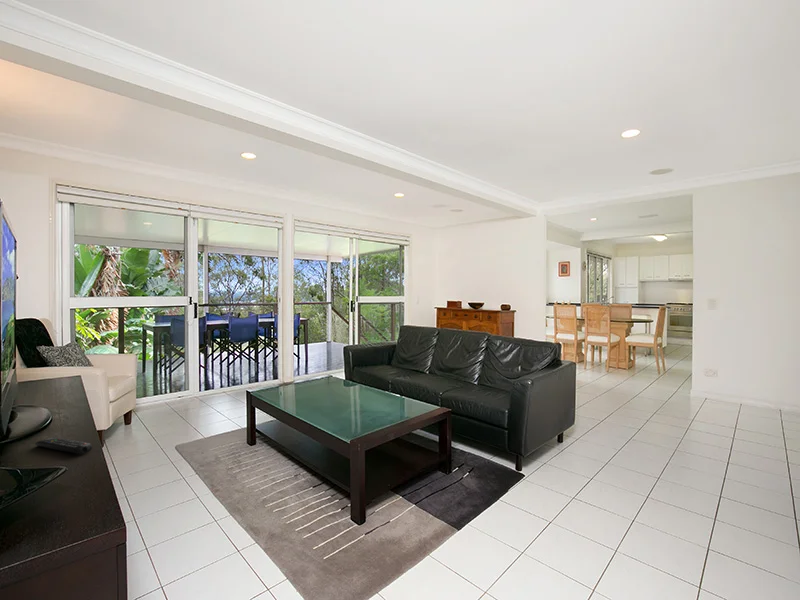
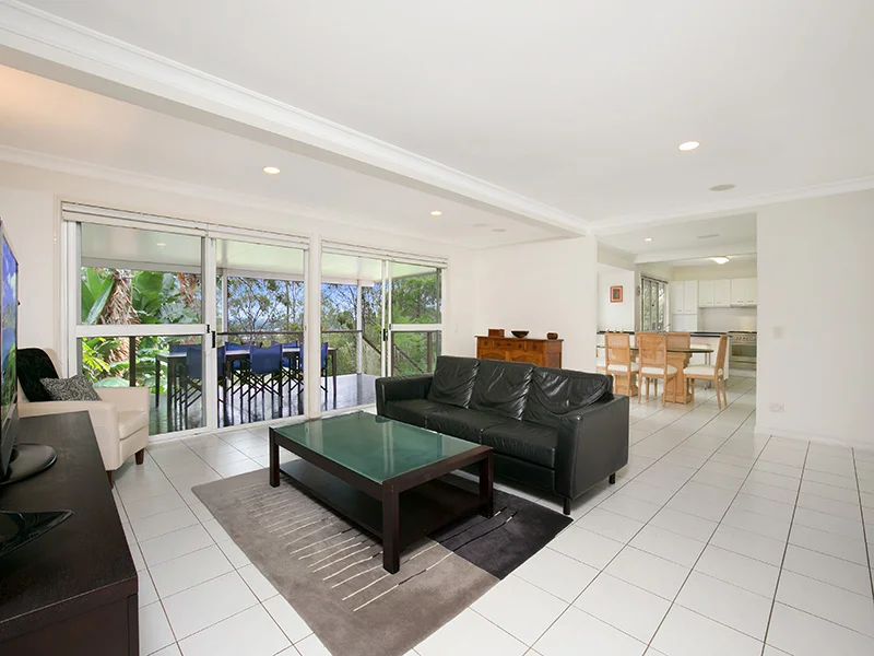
- remote control [34,436,93,455]
